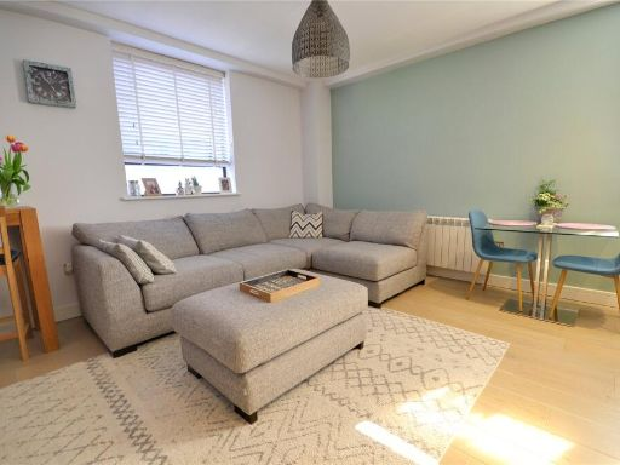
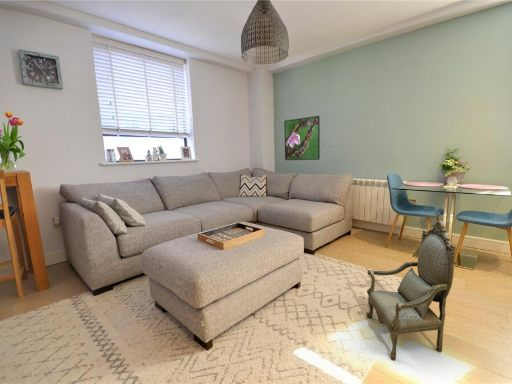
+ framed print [283,115,321,161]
+ armchair [365,220,456,361]
